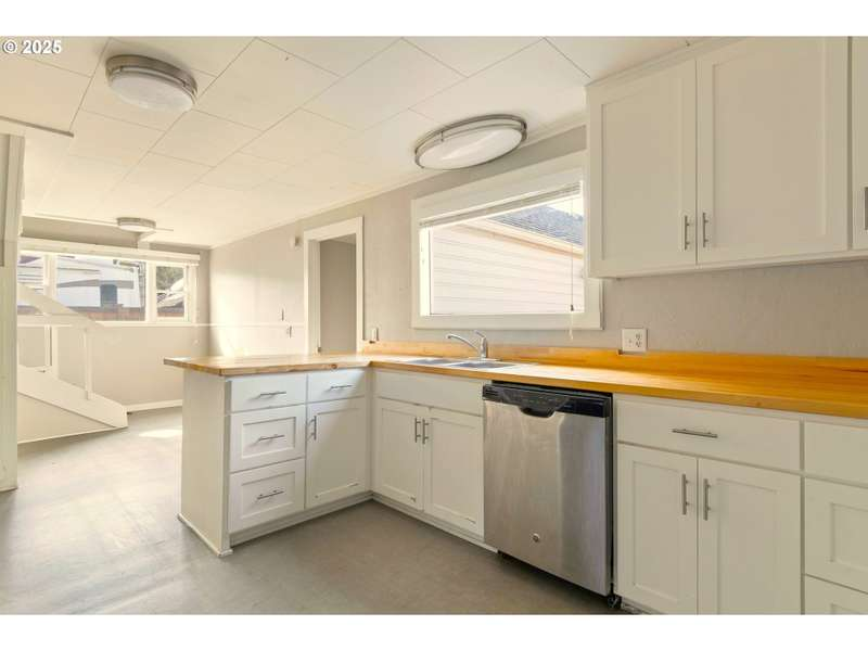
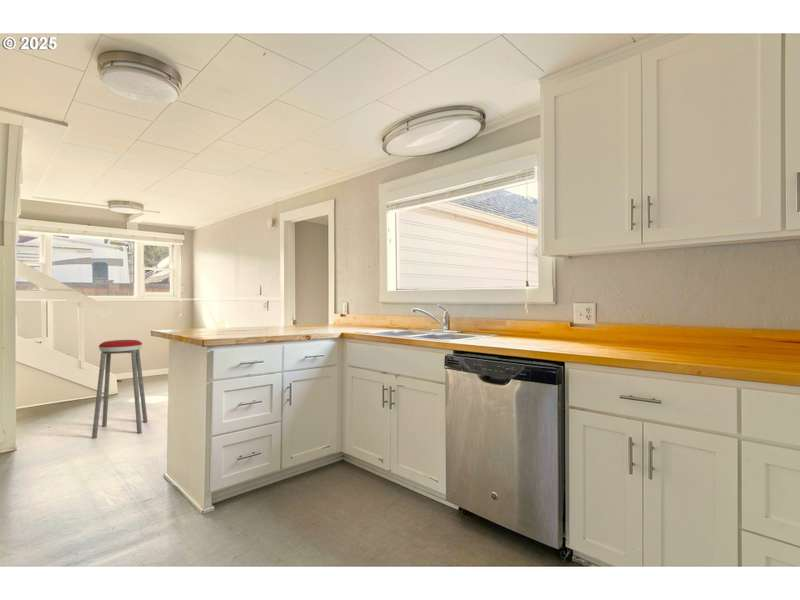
+ music stool [91,339,148,440]
